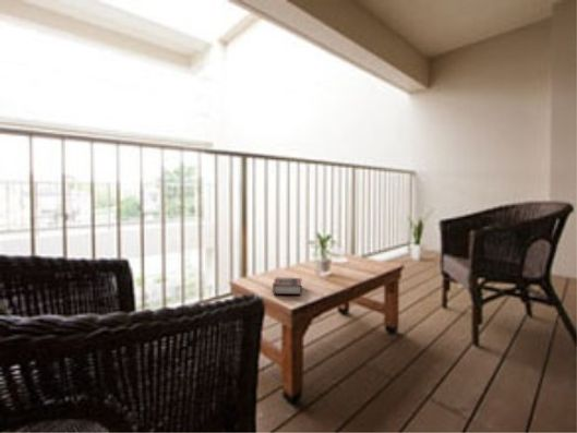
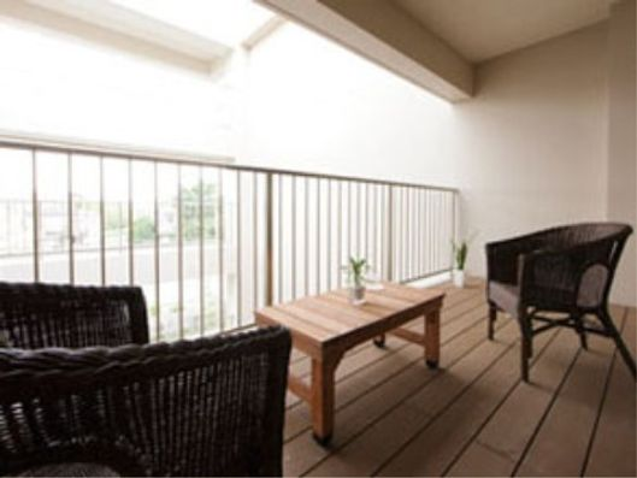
- book [272,276,302,296]
